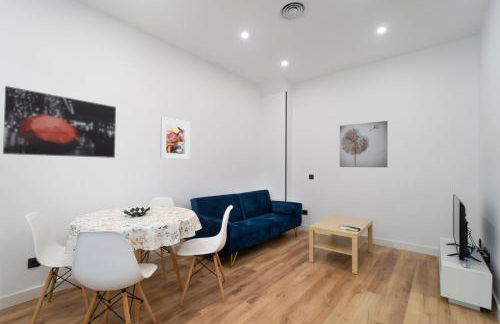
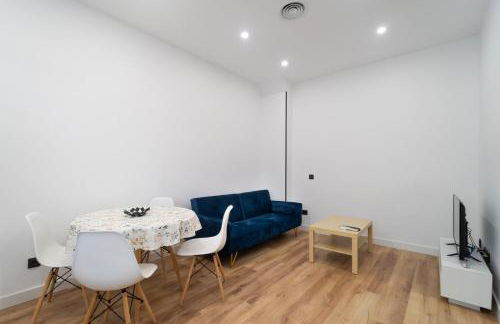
- wall art [2,85,117,159]
- wall art [339,120,388,168]
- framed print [159,116,191,160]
